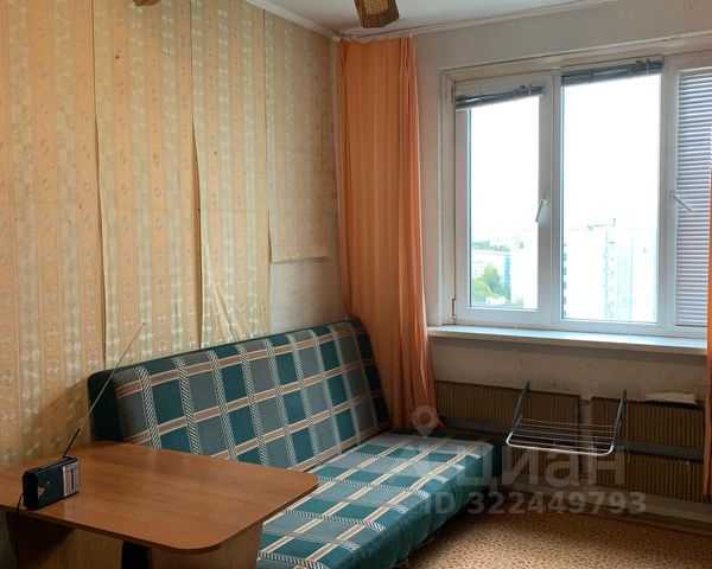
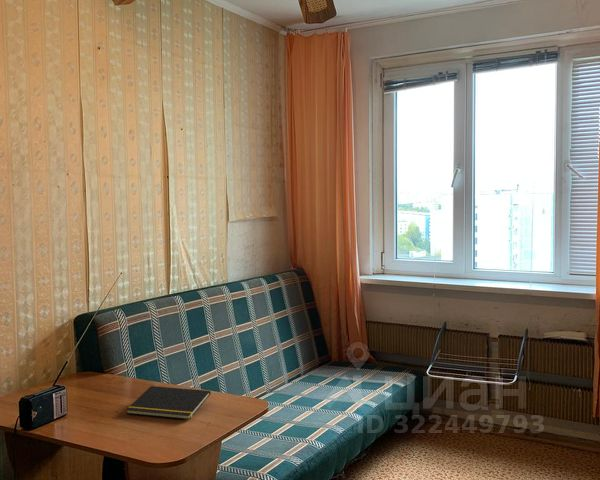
+ notepad [125,385,212,420]
